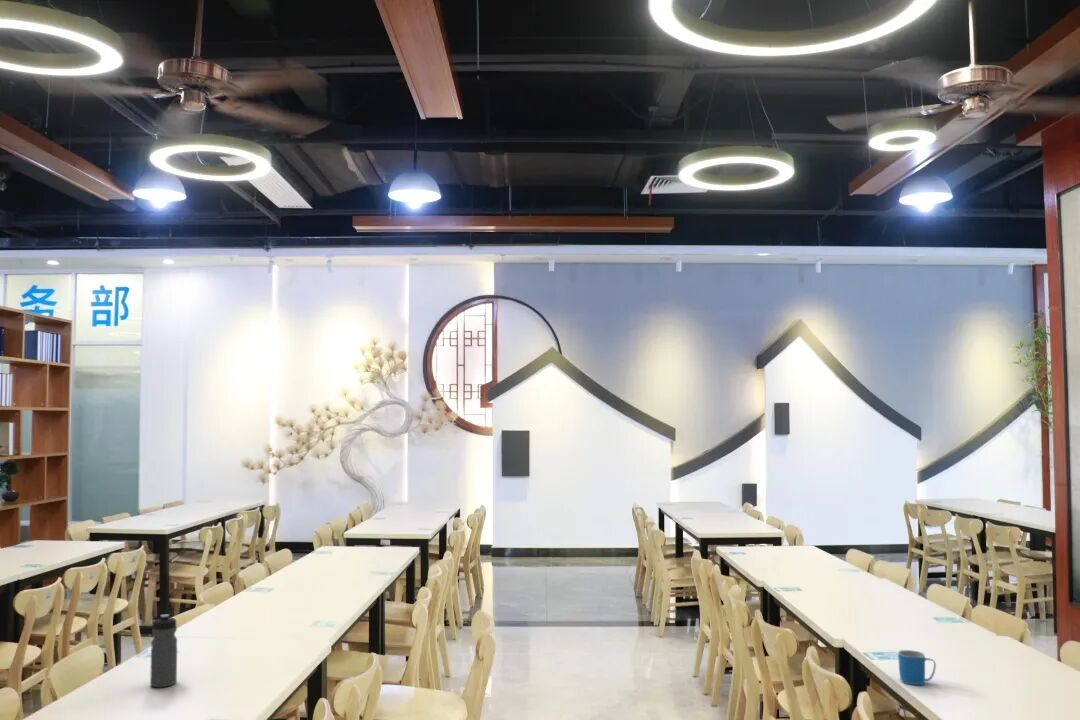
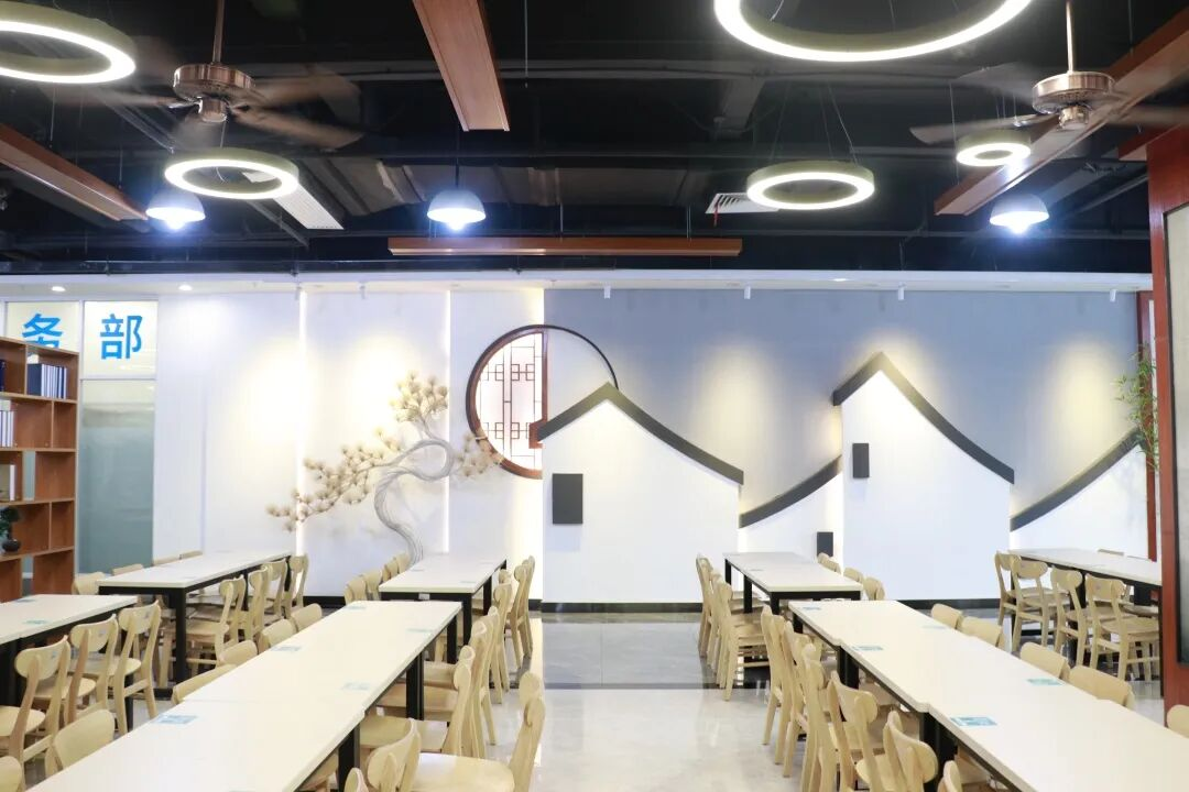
- mug [897,649,937,686]
- water bottle [149,613,178,689]
